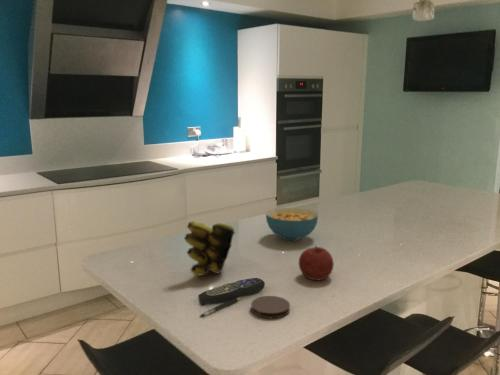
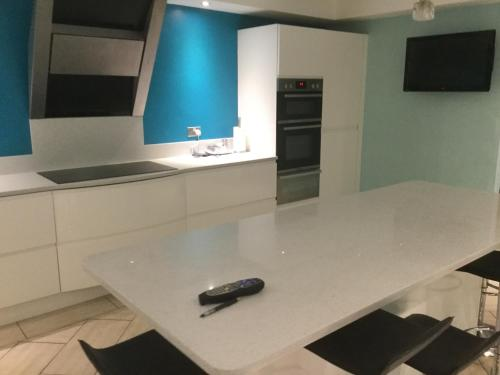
- fruit [298,244,335,282]
- coaster [250,295,291,319]
- banana [183,220,236,277]
- cereal bowl [265,207,319,242]
